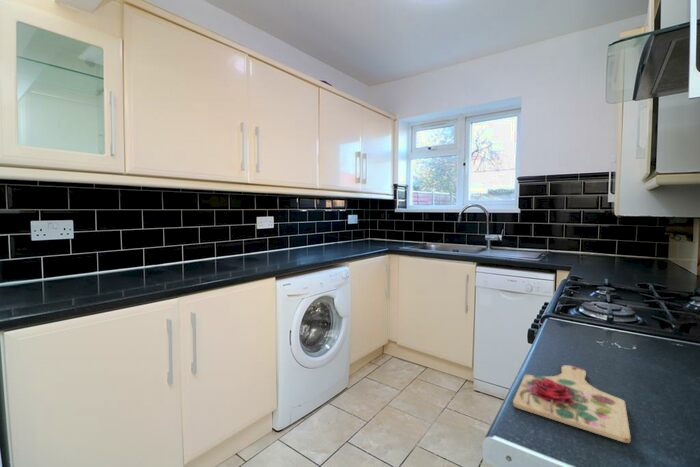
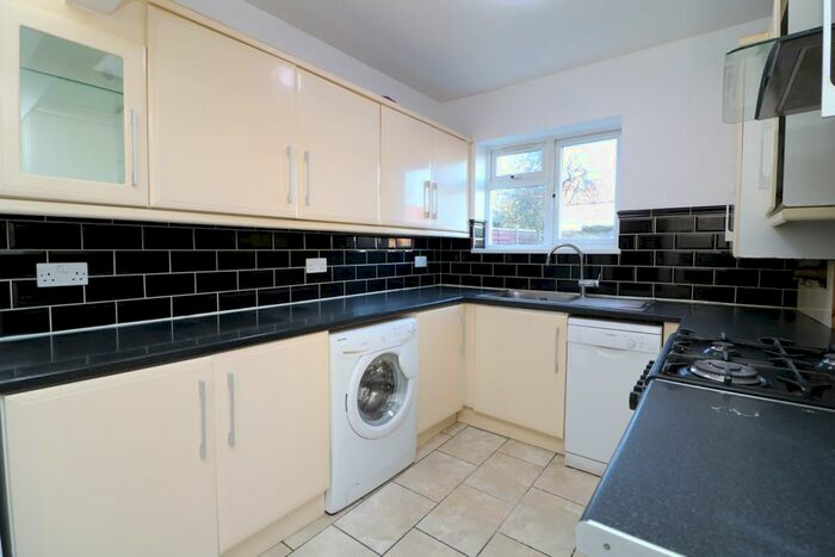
- cutting board [512,364,631,444]
